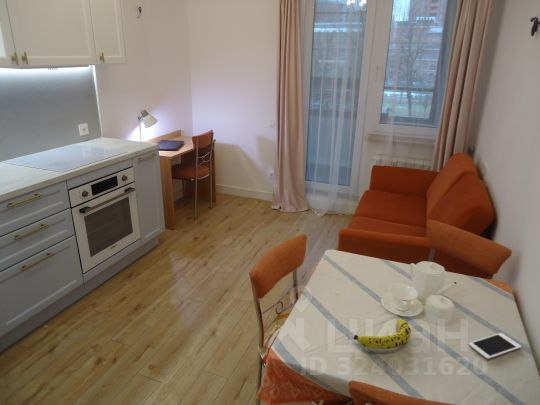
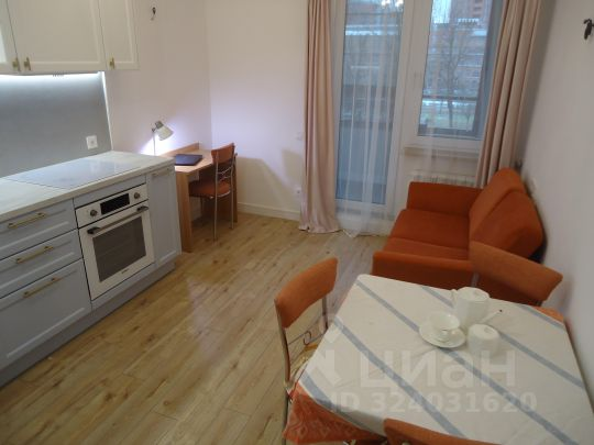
- fruit [352,318,412,350]
- cell phone [468,332,522,360]
